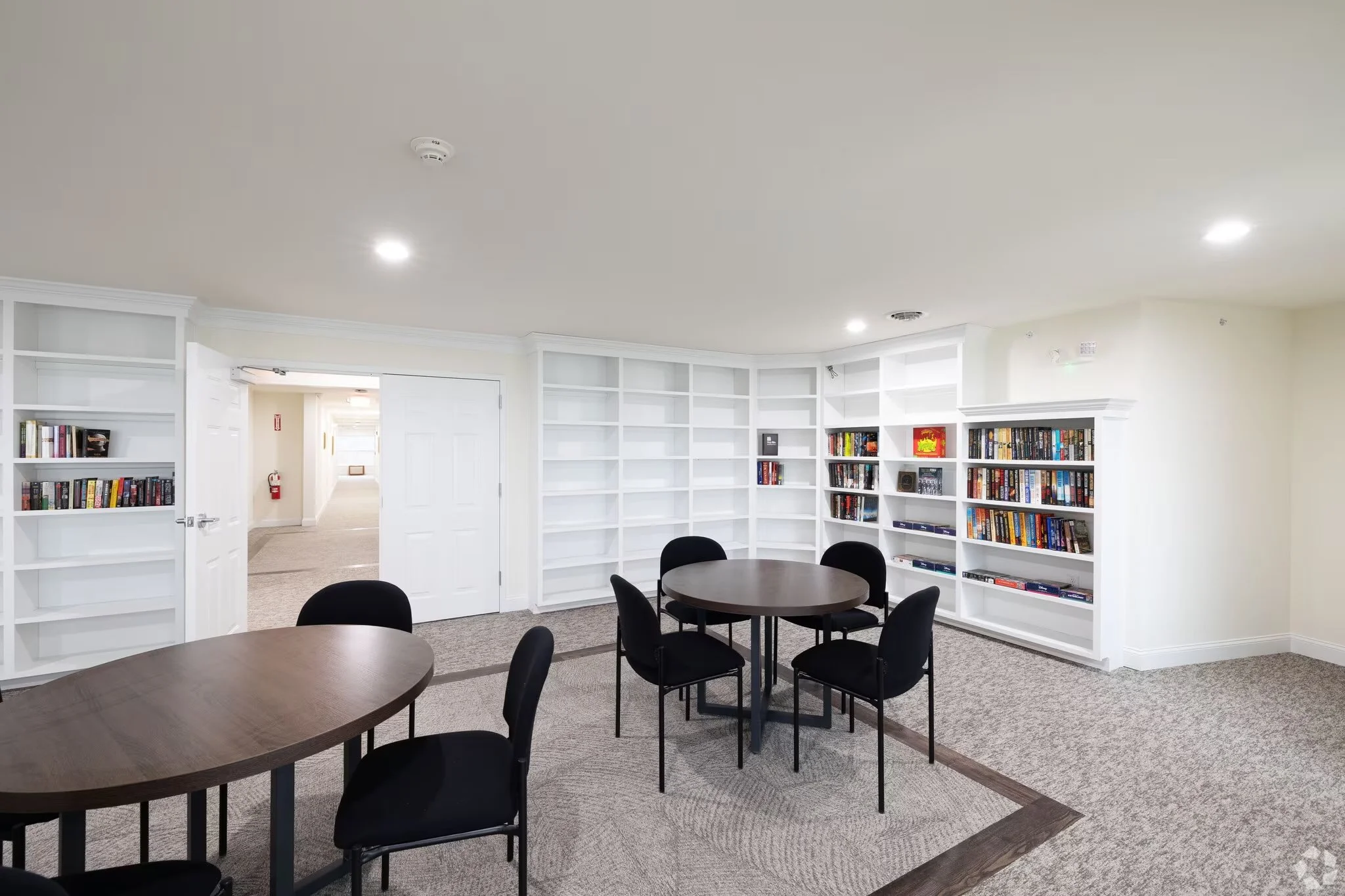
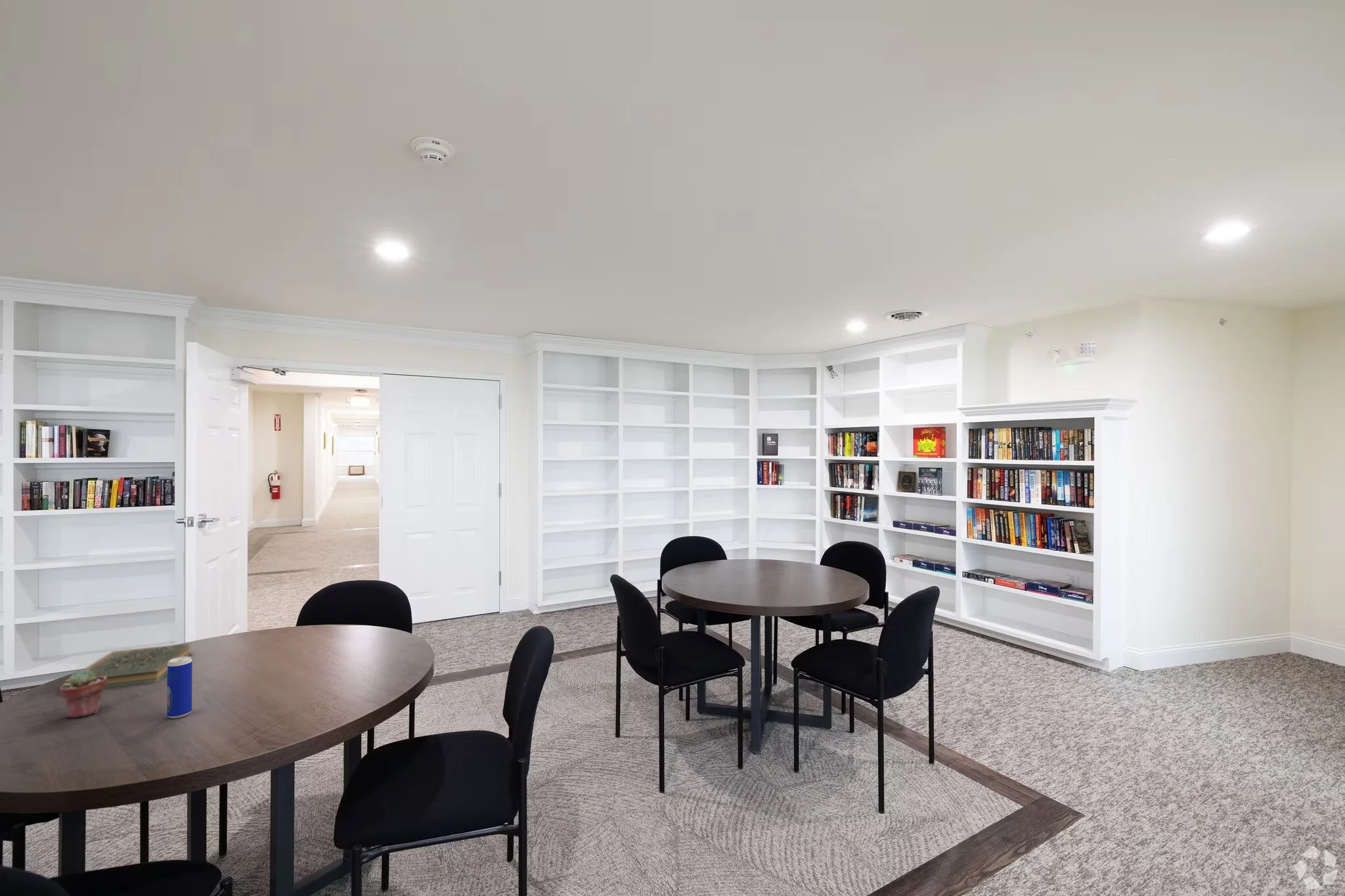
+ potted succulent [59,669,107,719]
+ beverage can [166,656,193,719]
+ book [63,643,194,689]
